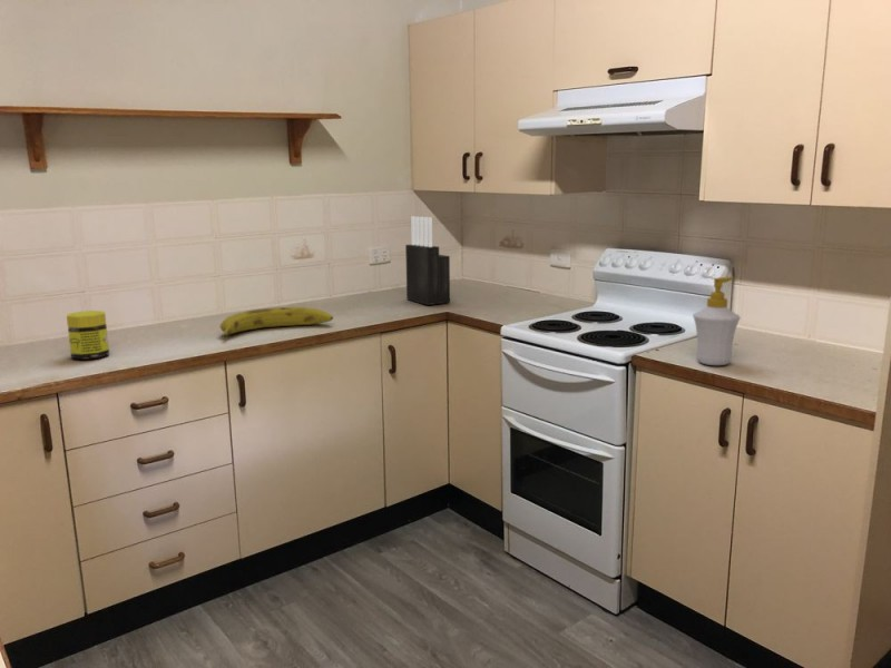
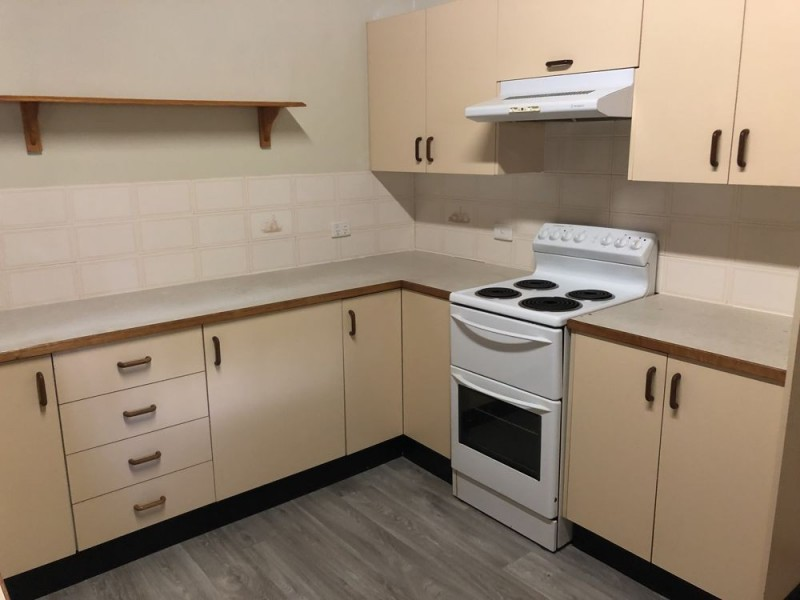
- knife block [404,215,451,306]
- soap bottle [692,276,742,366]
- jar [66,310,110,361]
- fruit [219,306,334,337]
